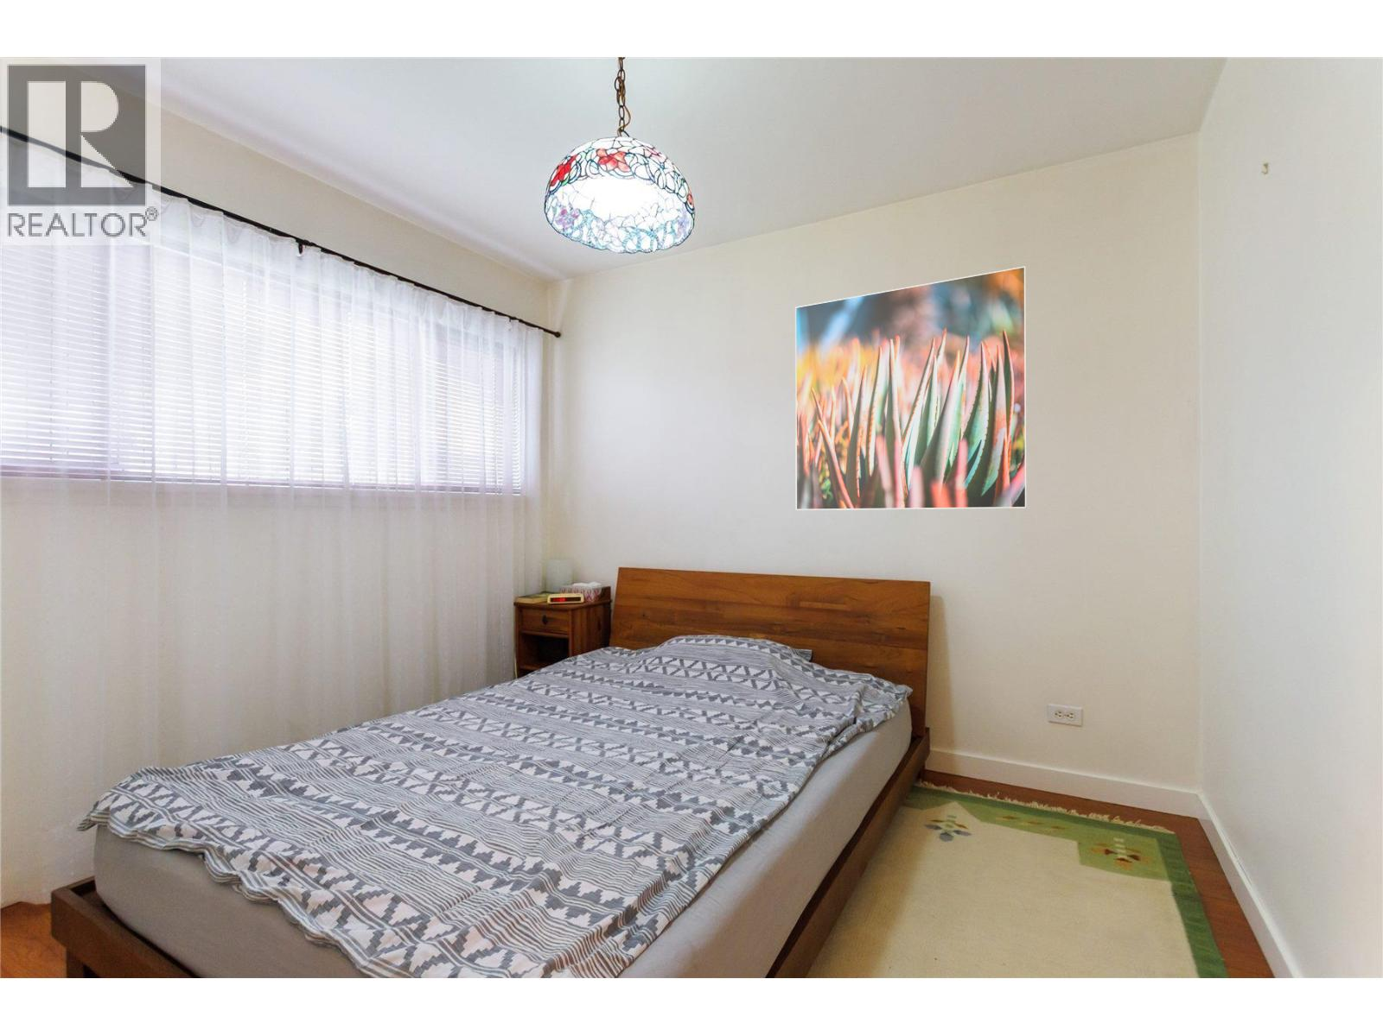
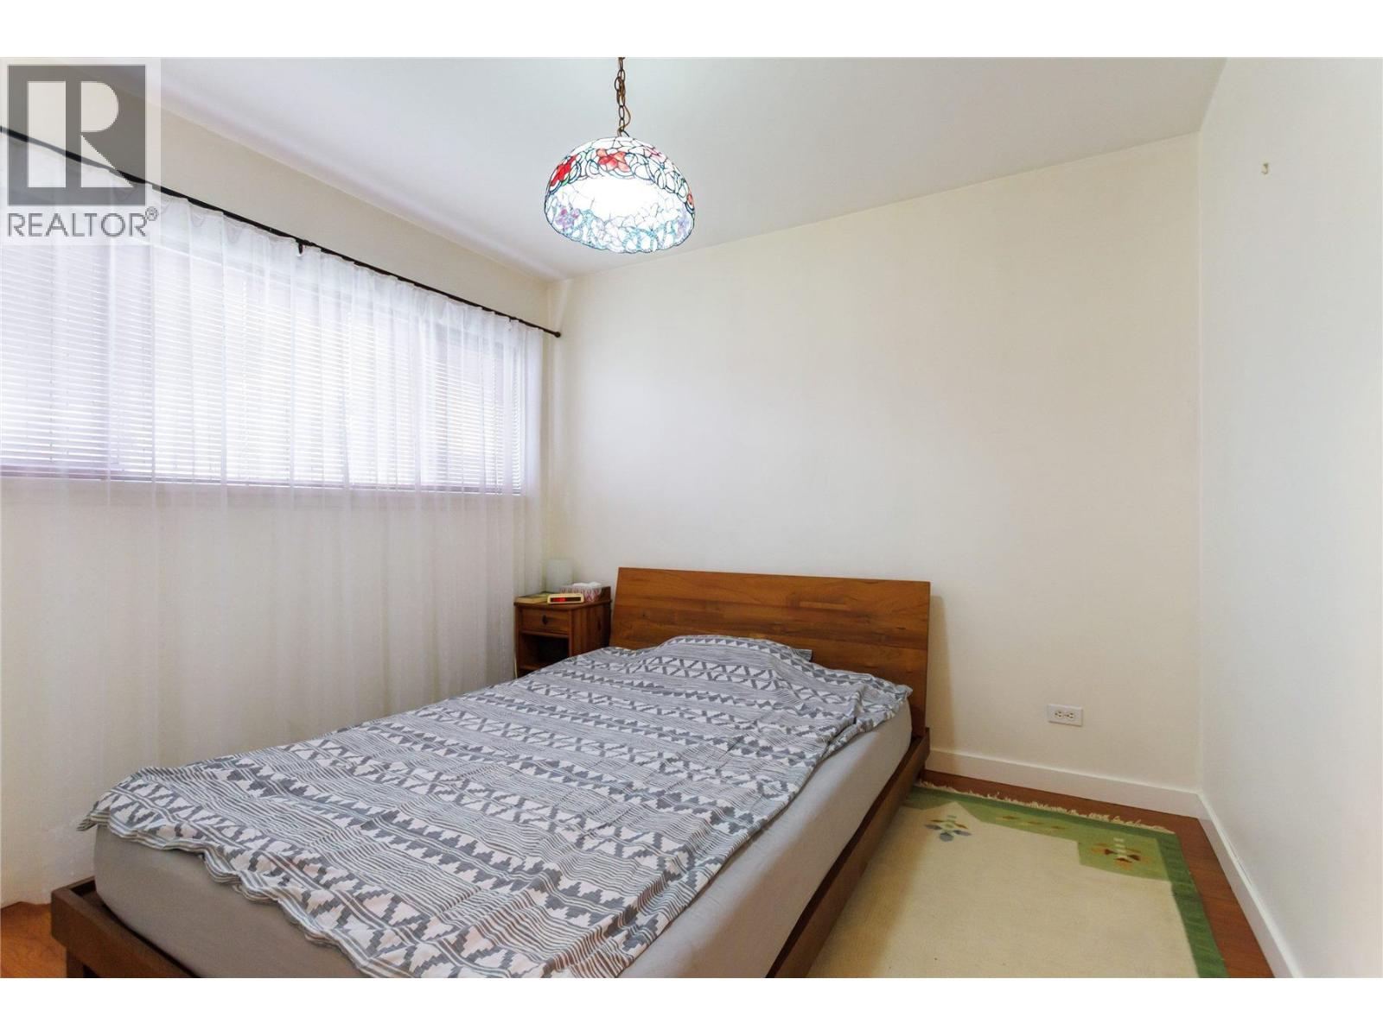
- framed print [794,266,1027,511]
